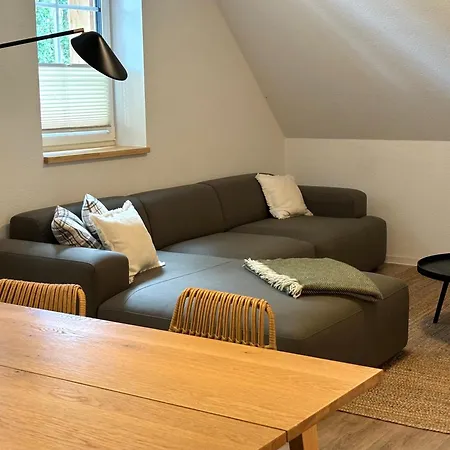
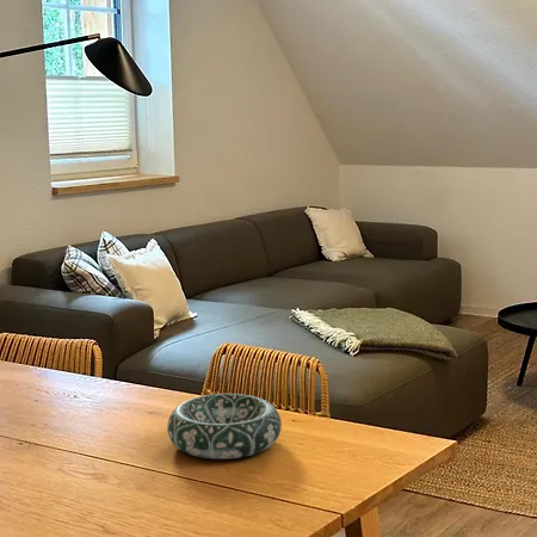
+ decorative bowl [166,393,283,461]
